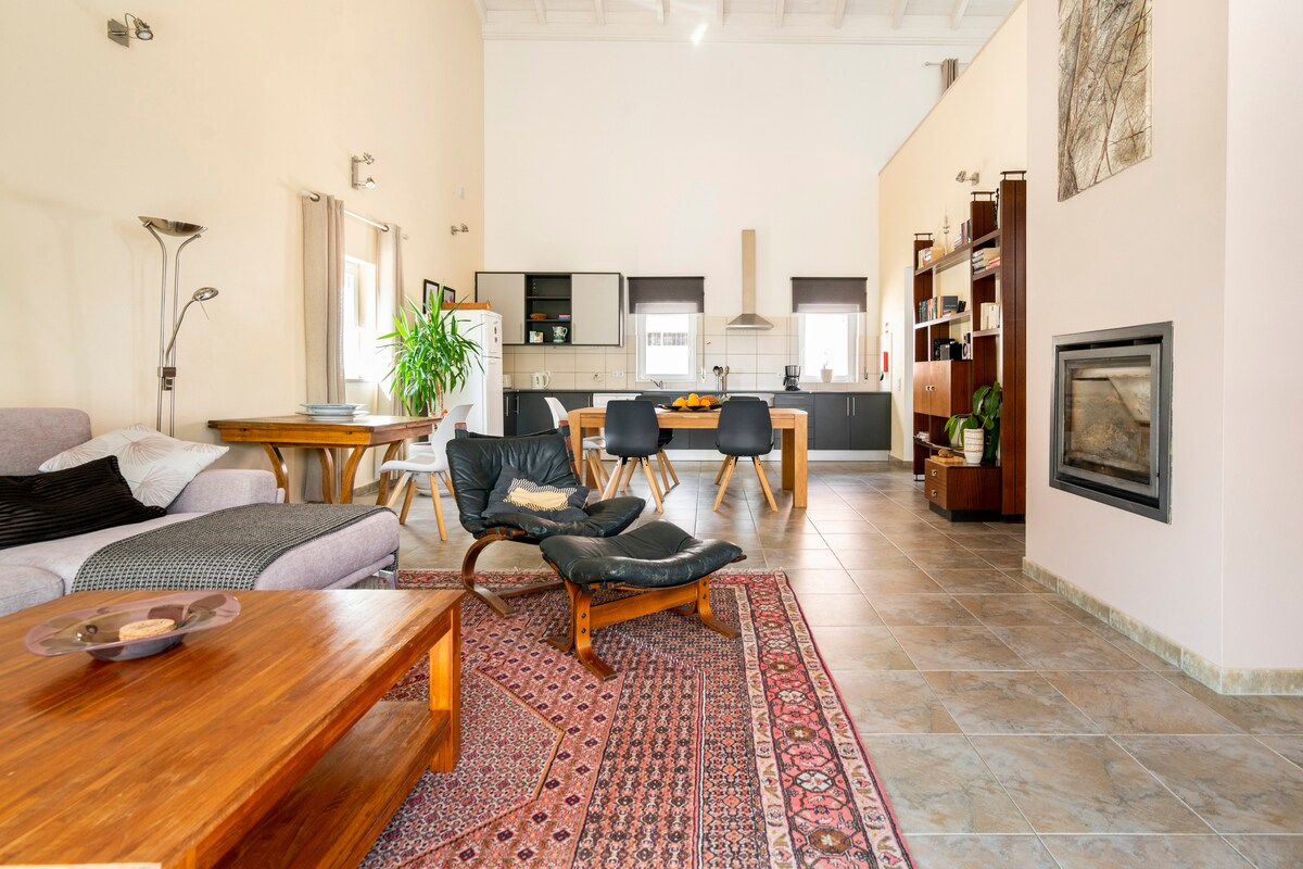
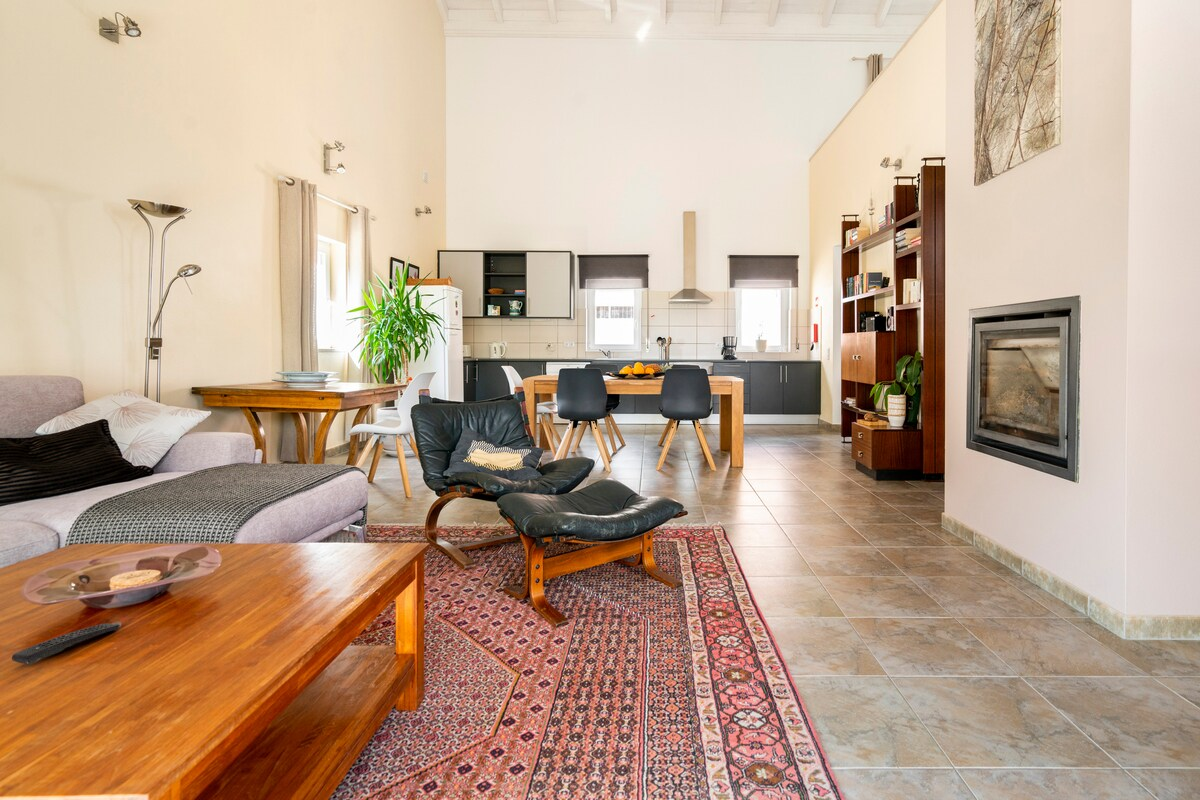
+ remote control [11,621,122,665]
